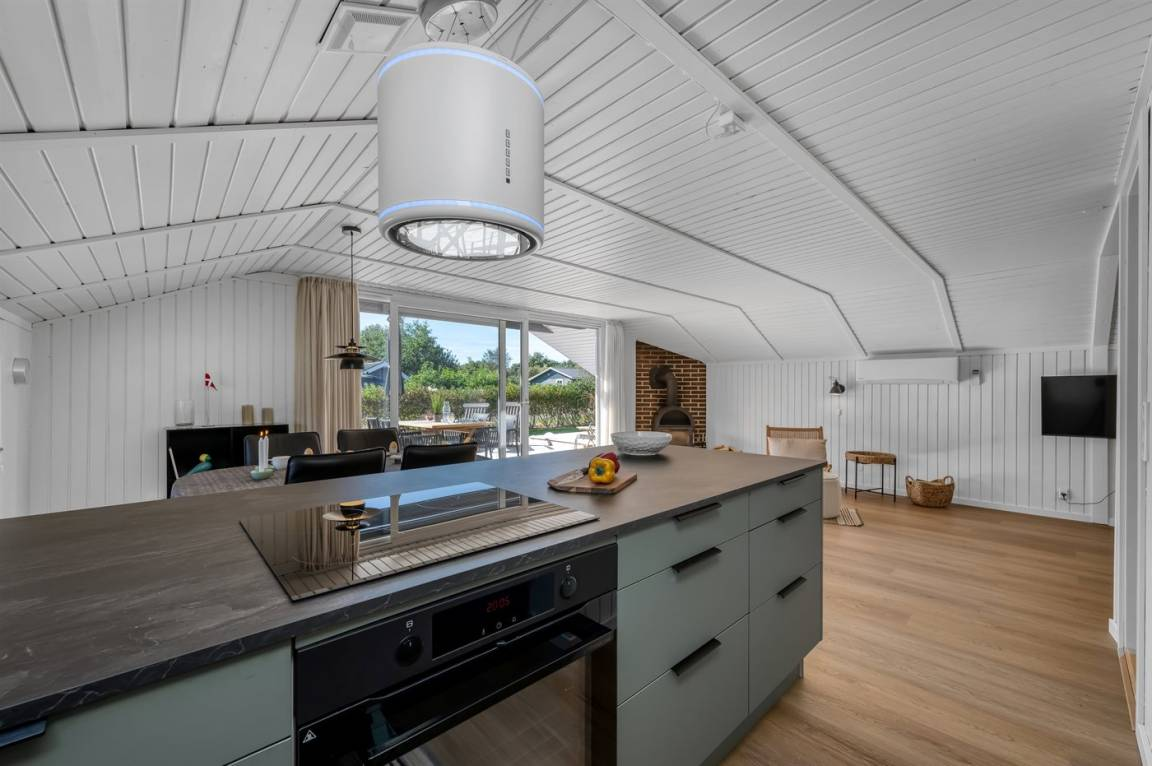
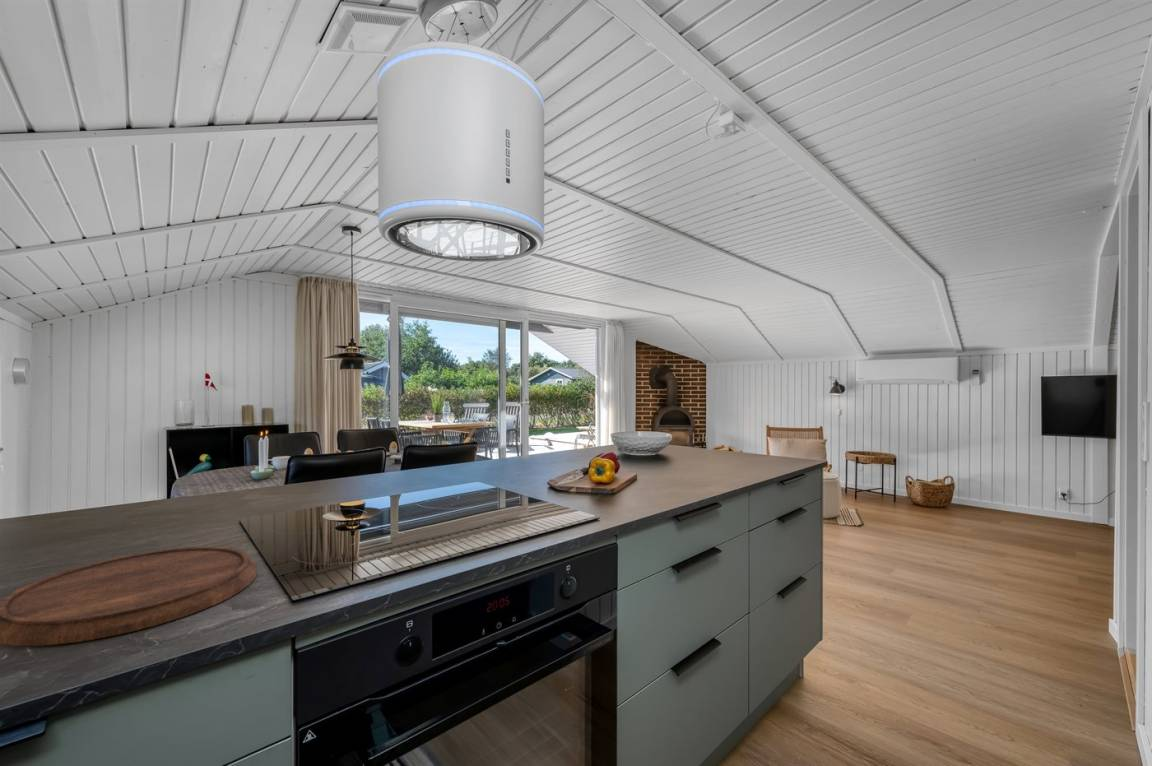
+ cutting board [0,545,258,647]
